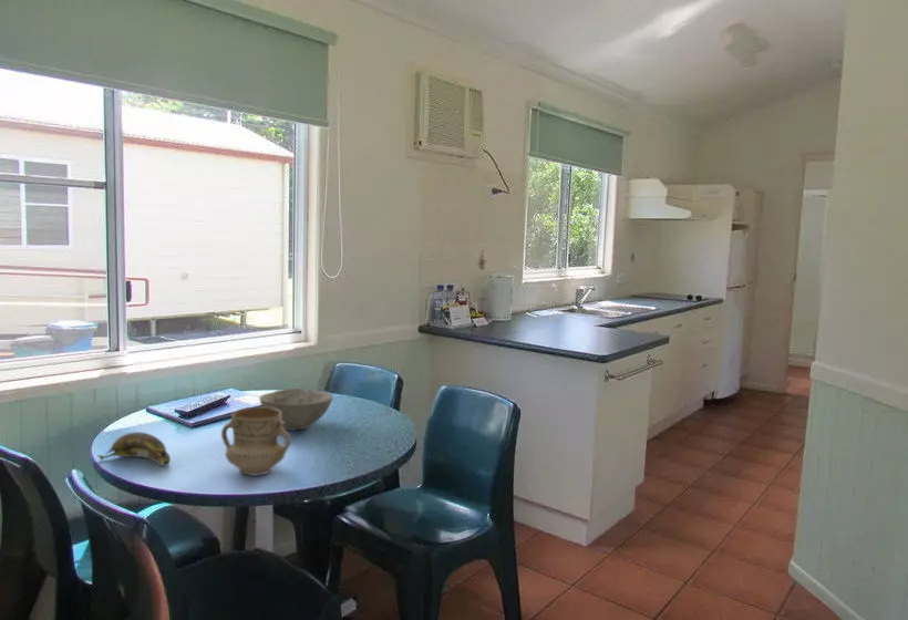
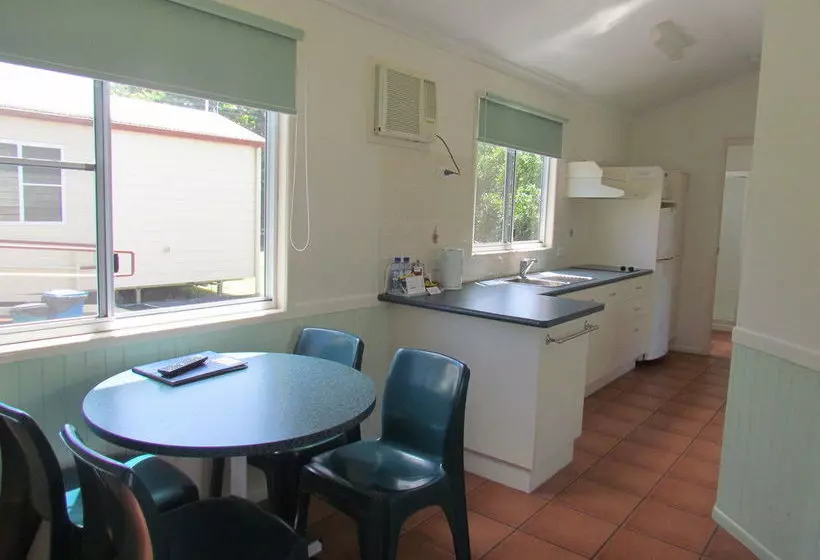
- bowl [258,388,334,431]
- banana [96,431,172,467]
- mug [220,405,291,476]
